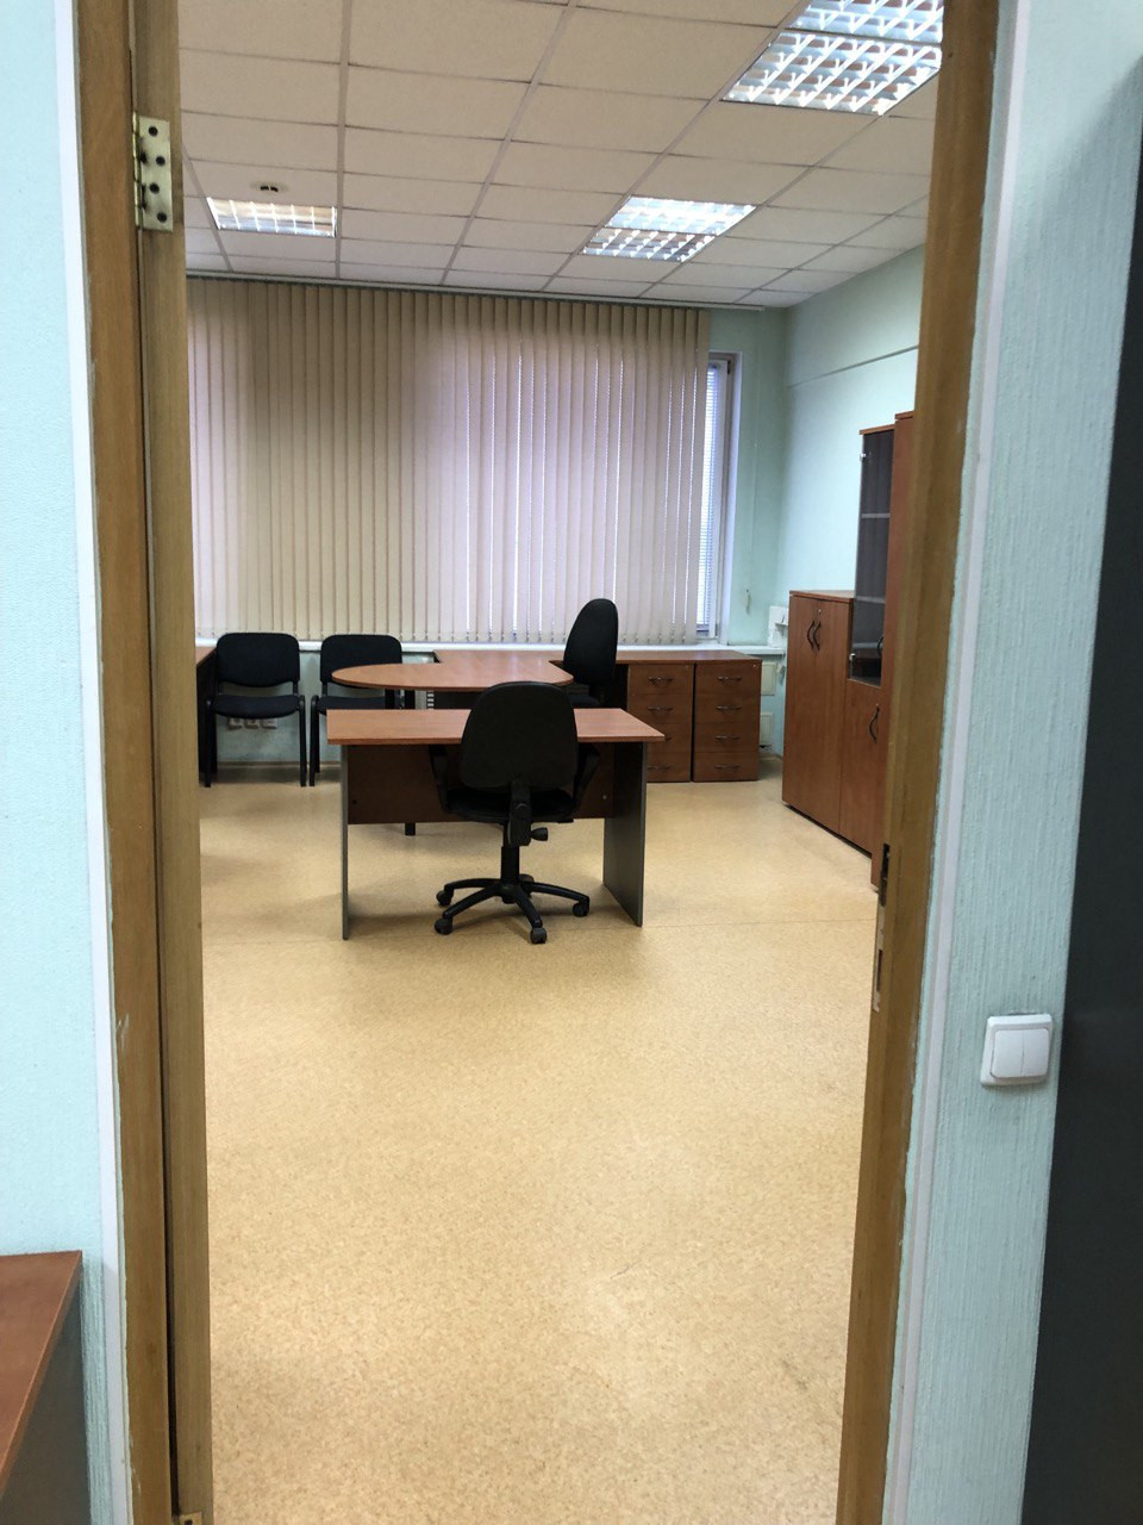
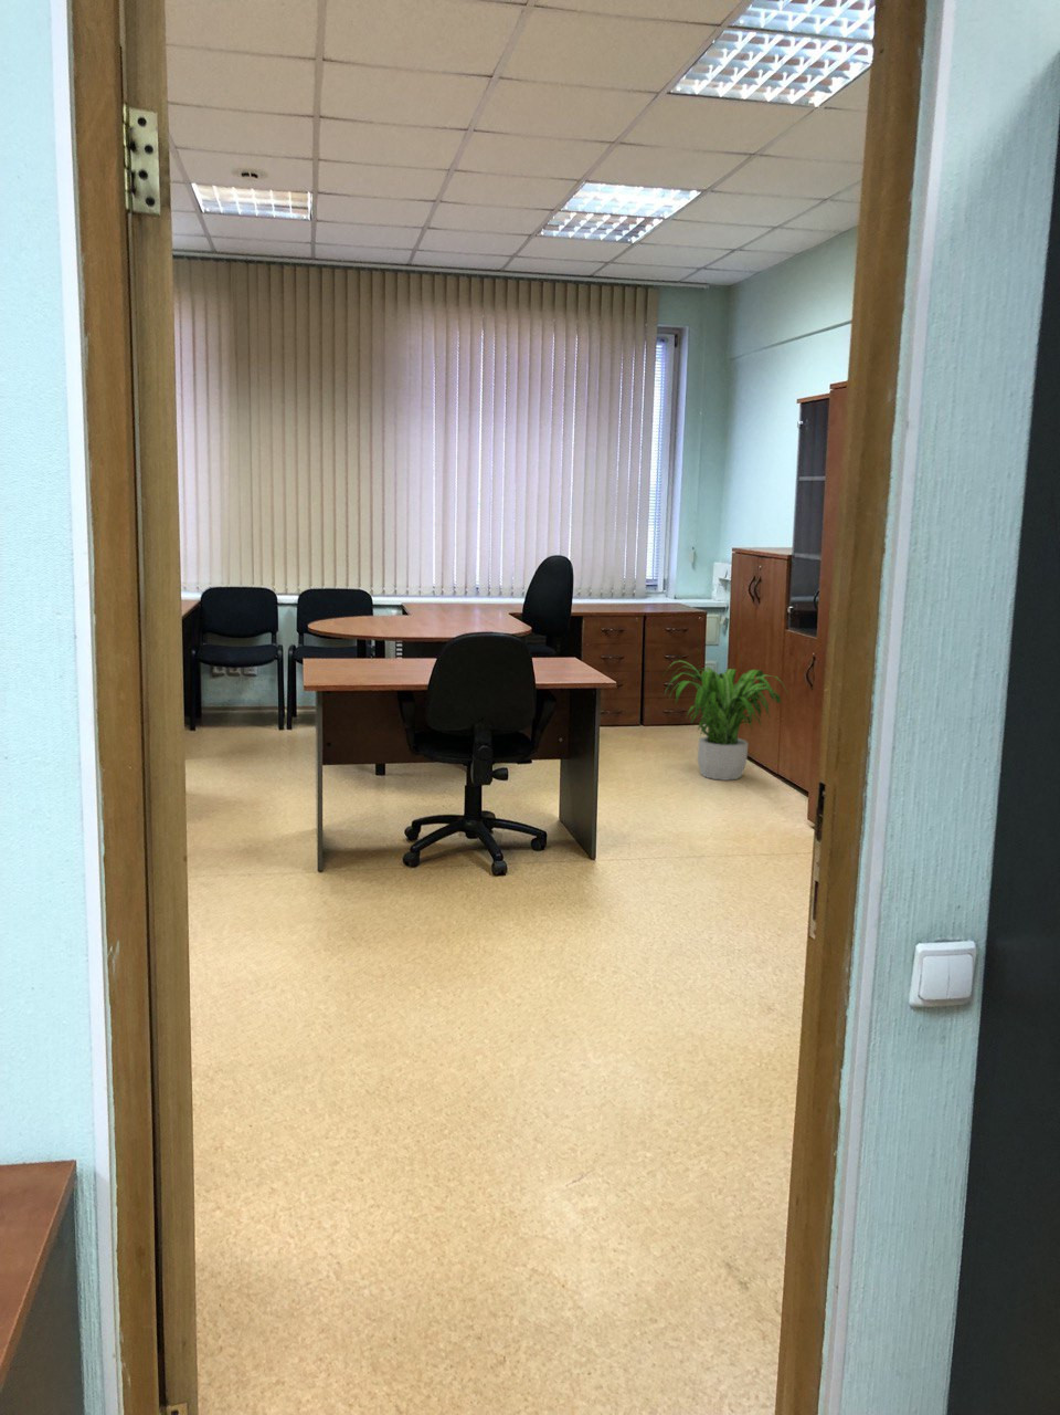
+ potted plant [660,660,791,781]
